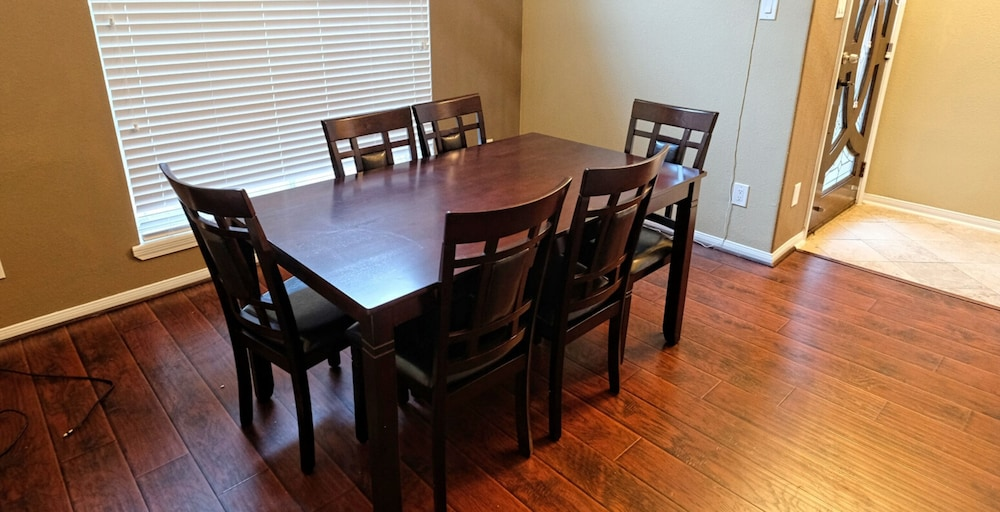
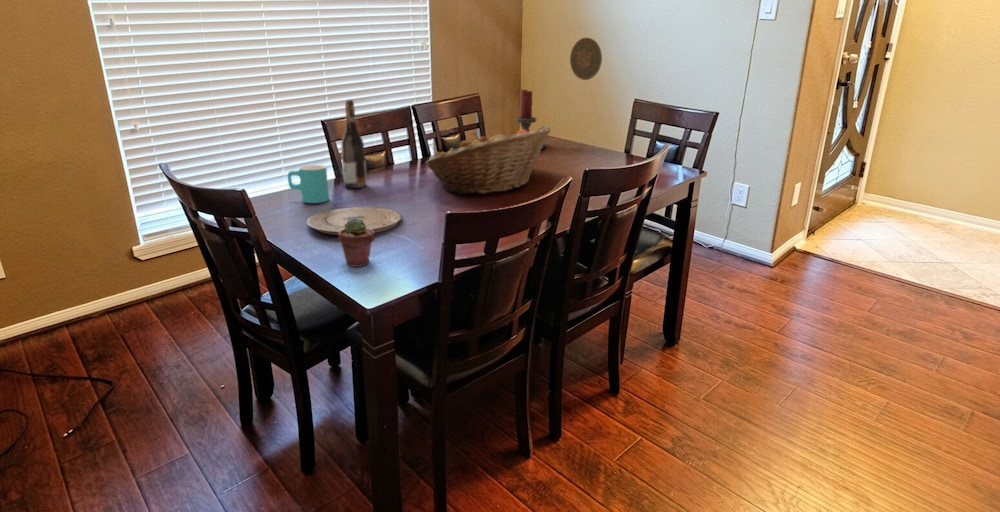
+ decorative plate [569,37,603,81]
+ wine bottle [340,99,367,189]
+ potted succulent [338,218,375,268]
+ cup [287,164,330,204]
+ fruit basket [424,125,552,195]
+ candle holder [514,88,547,149]
+ plate [306,206,403,236]
